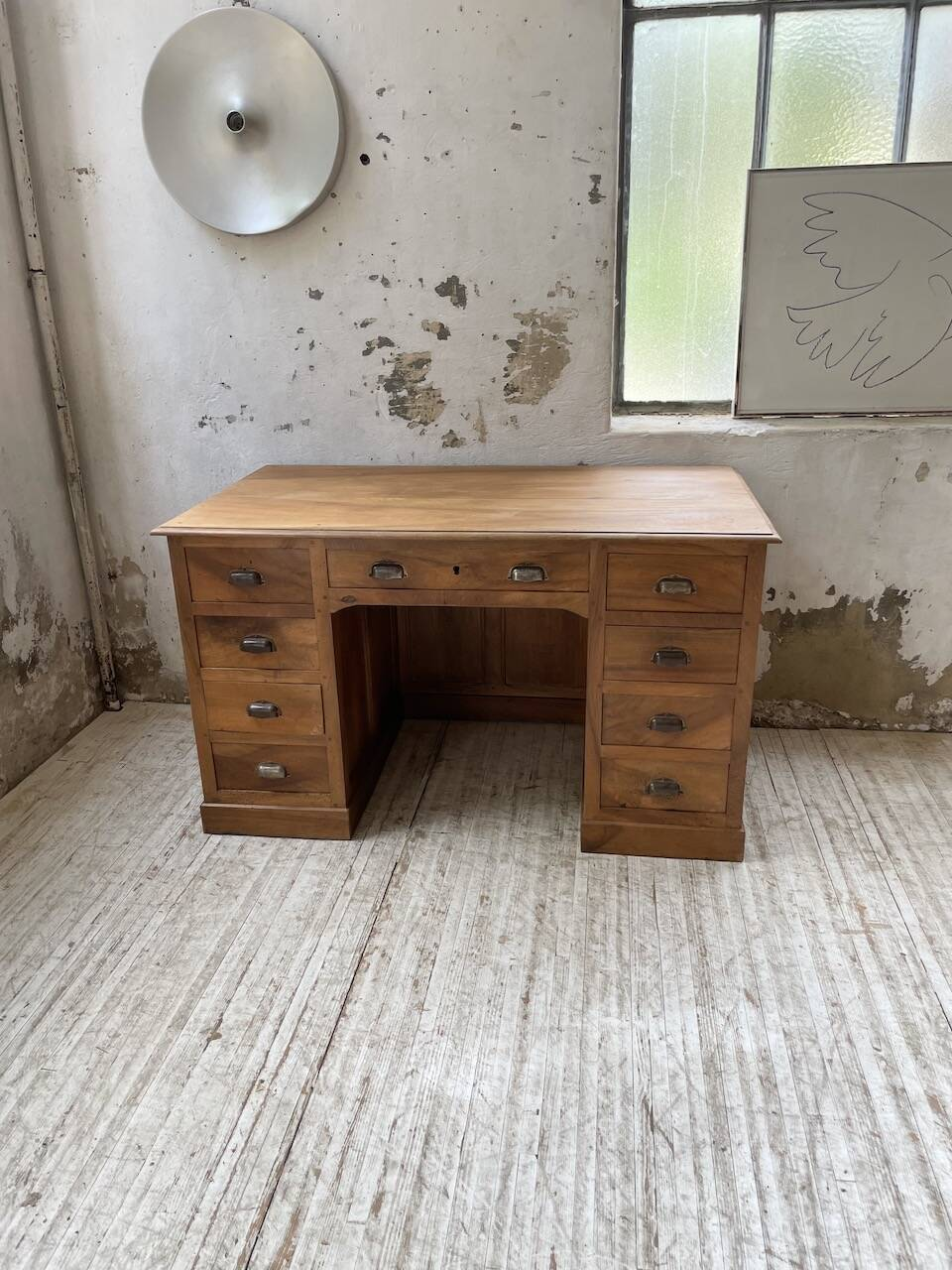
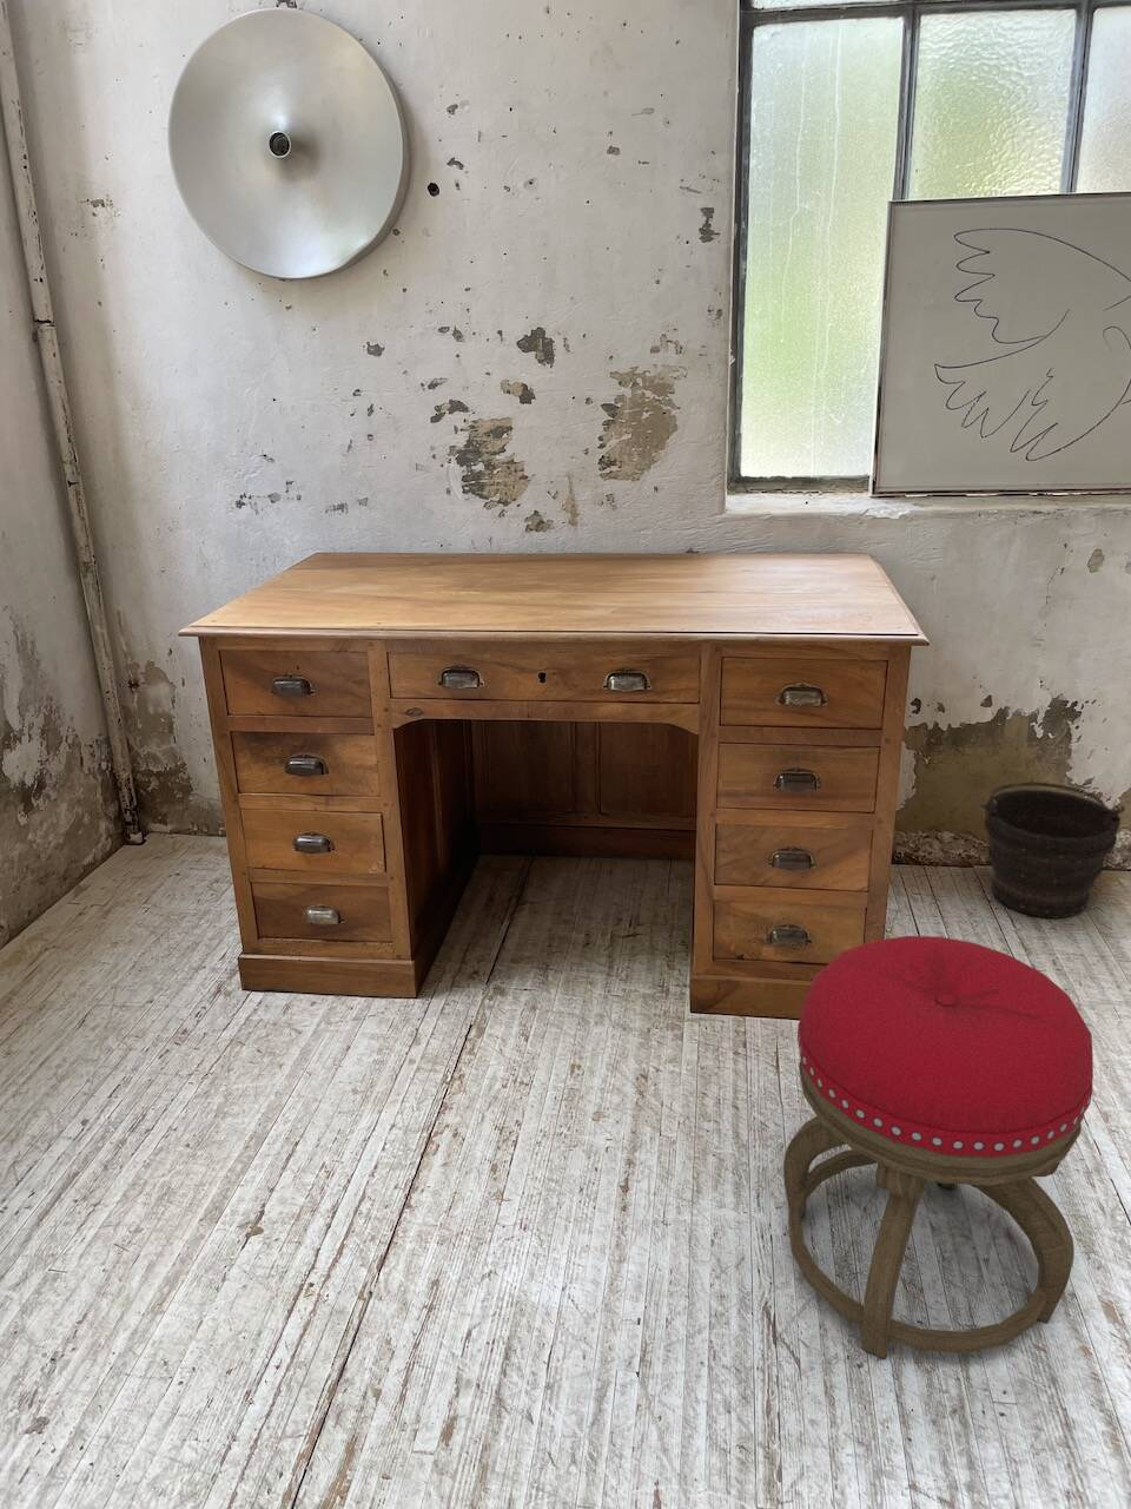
+ stool [782,935,1094,1360]
+ bucket [974,782,1126,920]
